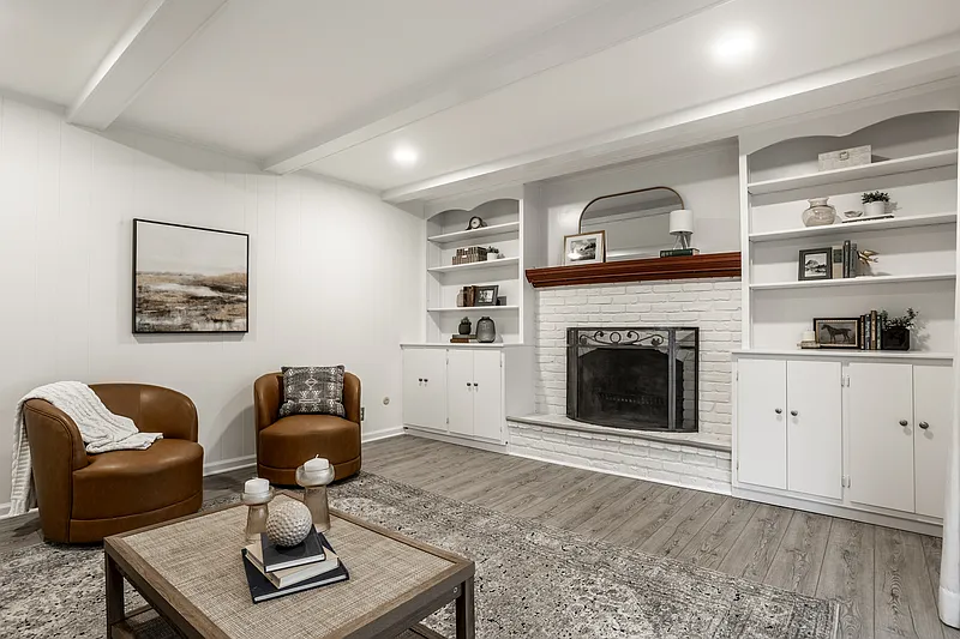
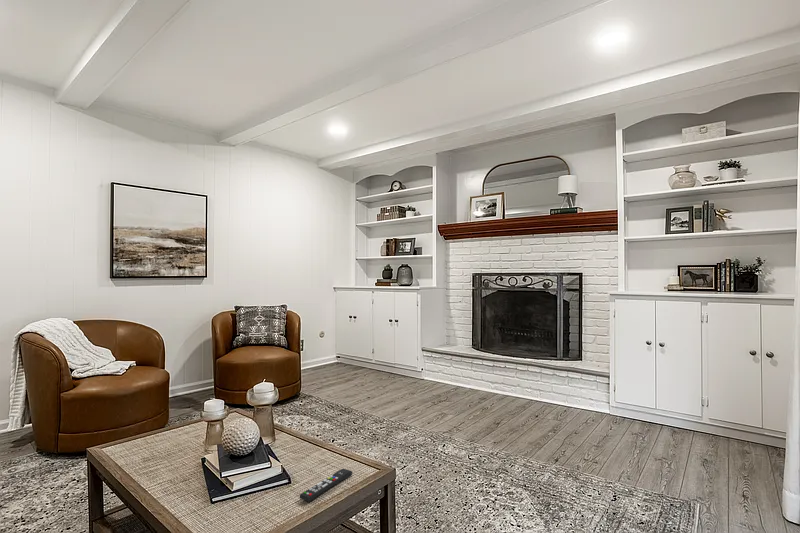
+ remote control [299,468,353,502]
